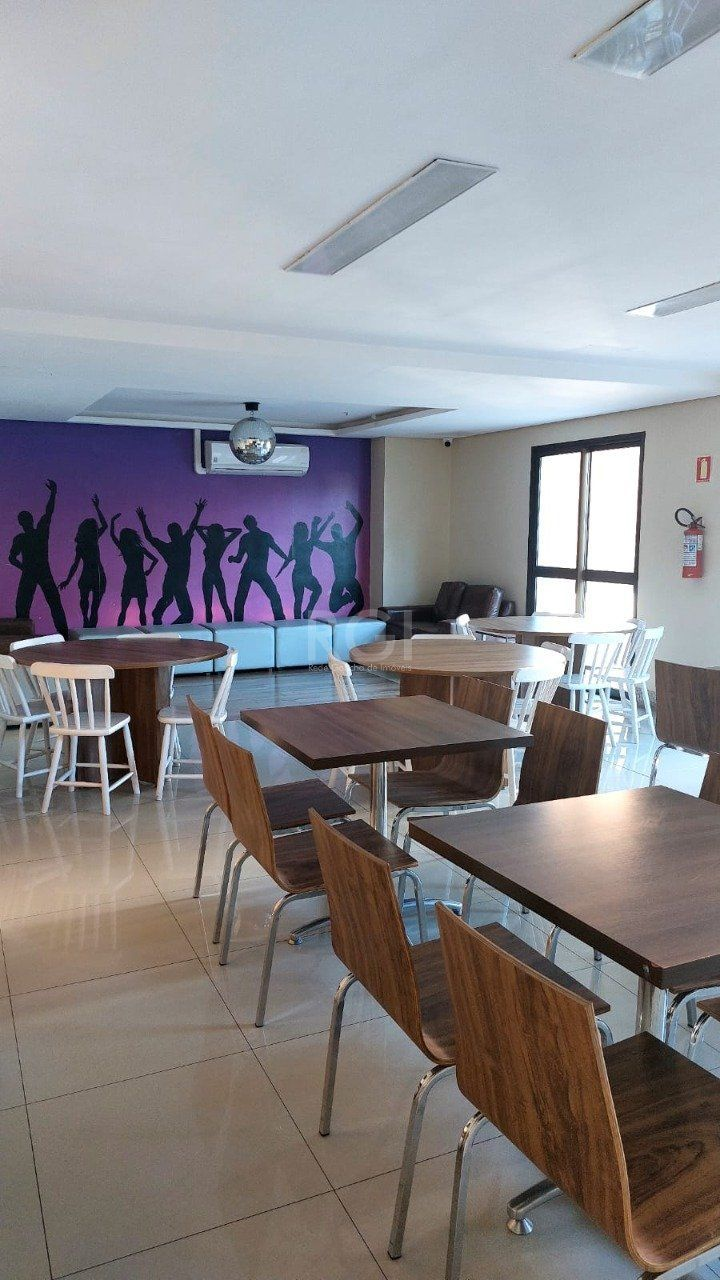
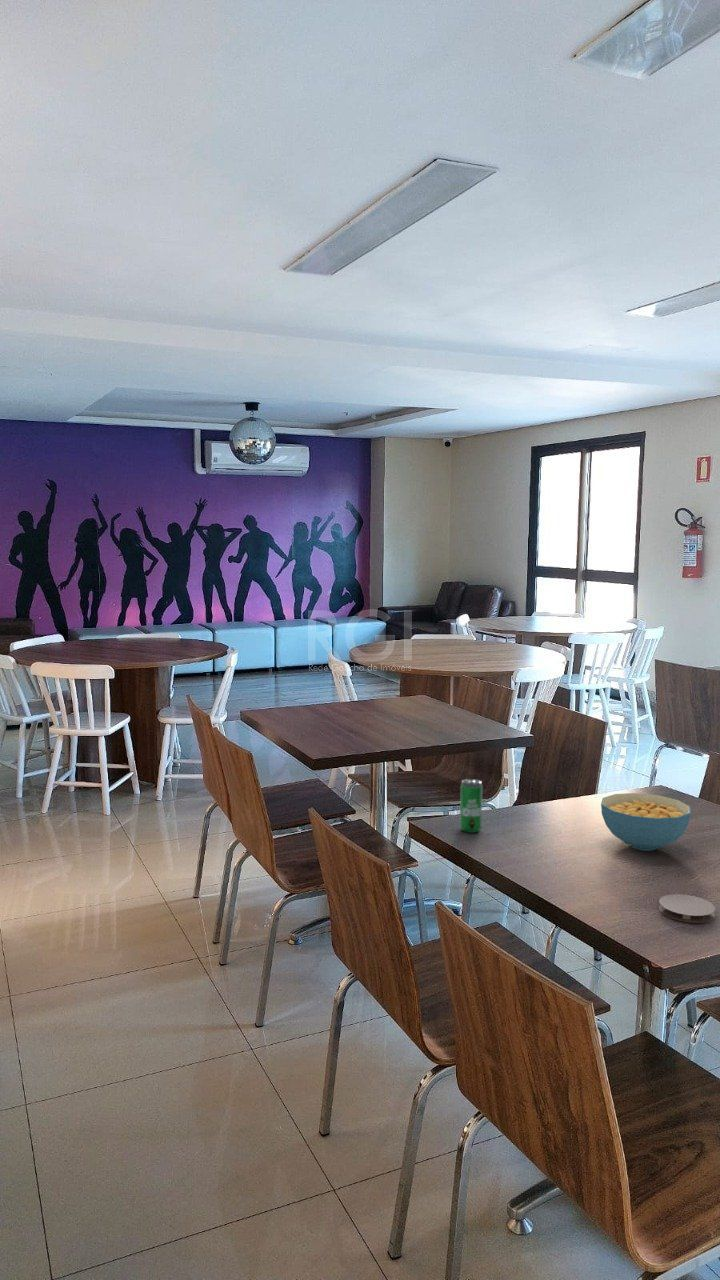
+ cereal bowl [600,792,692,852]
+ coaster [658,893,716,924]
+ beverage can [459,778,483,834]
